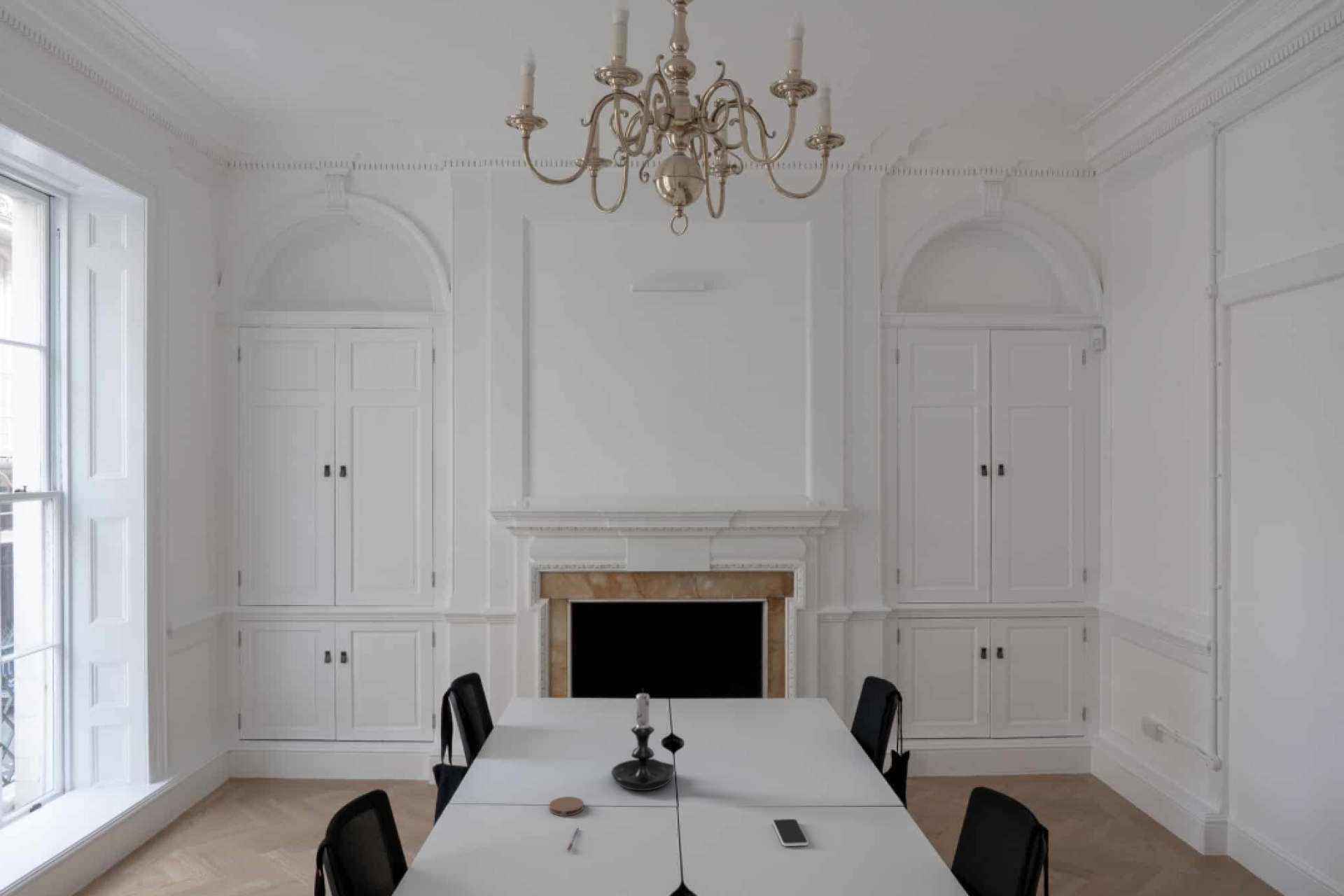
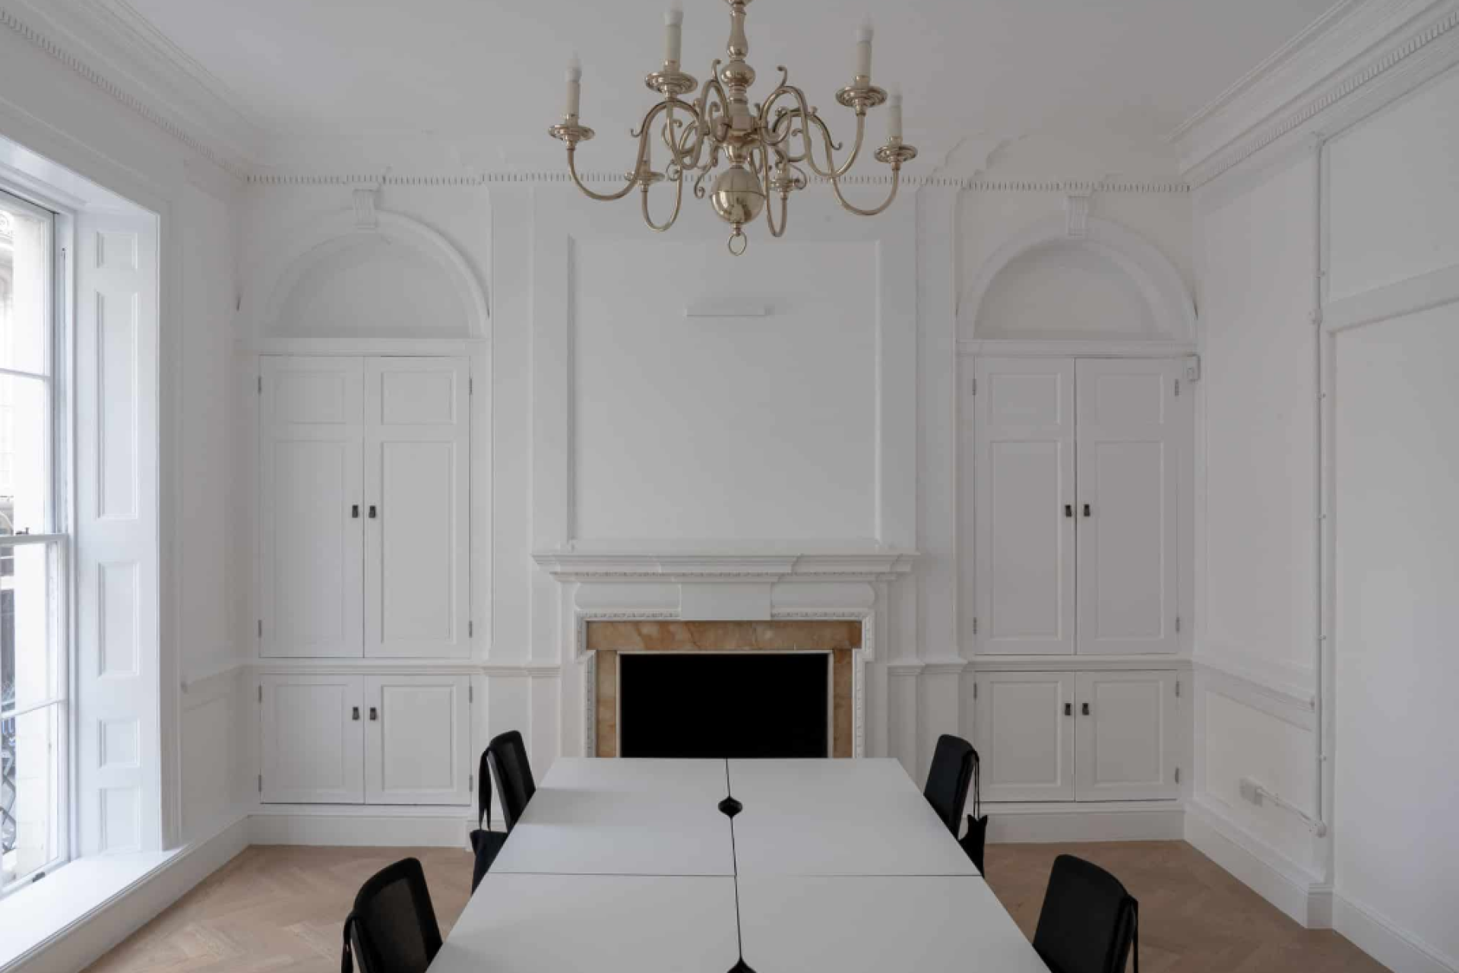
- smartphone [772,818,809,847]
- candle holder [610,687,675,791]
- coaster [549,796,584,817]
- pen [566,827,580,851]
